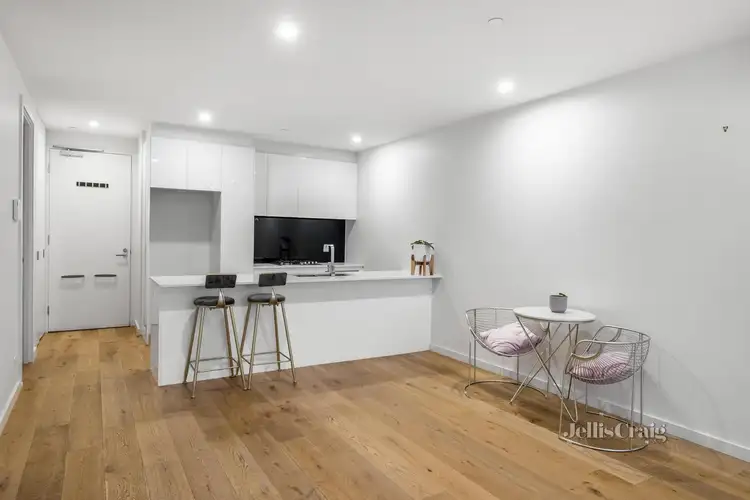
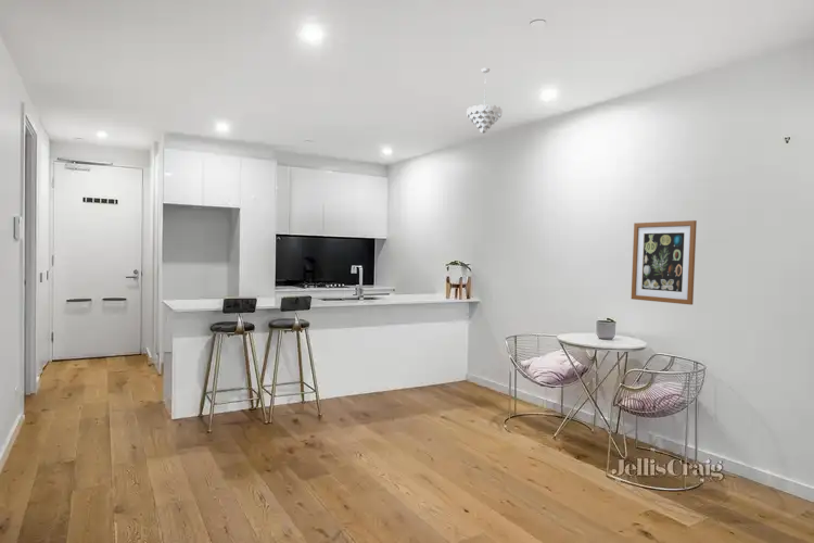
+ wall art [631,219,698,306]
+ pendant light [466,67,504,135]
